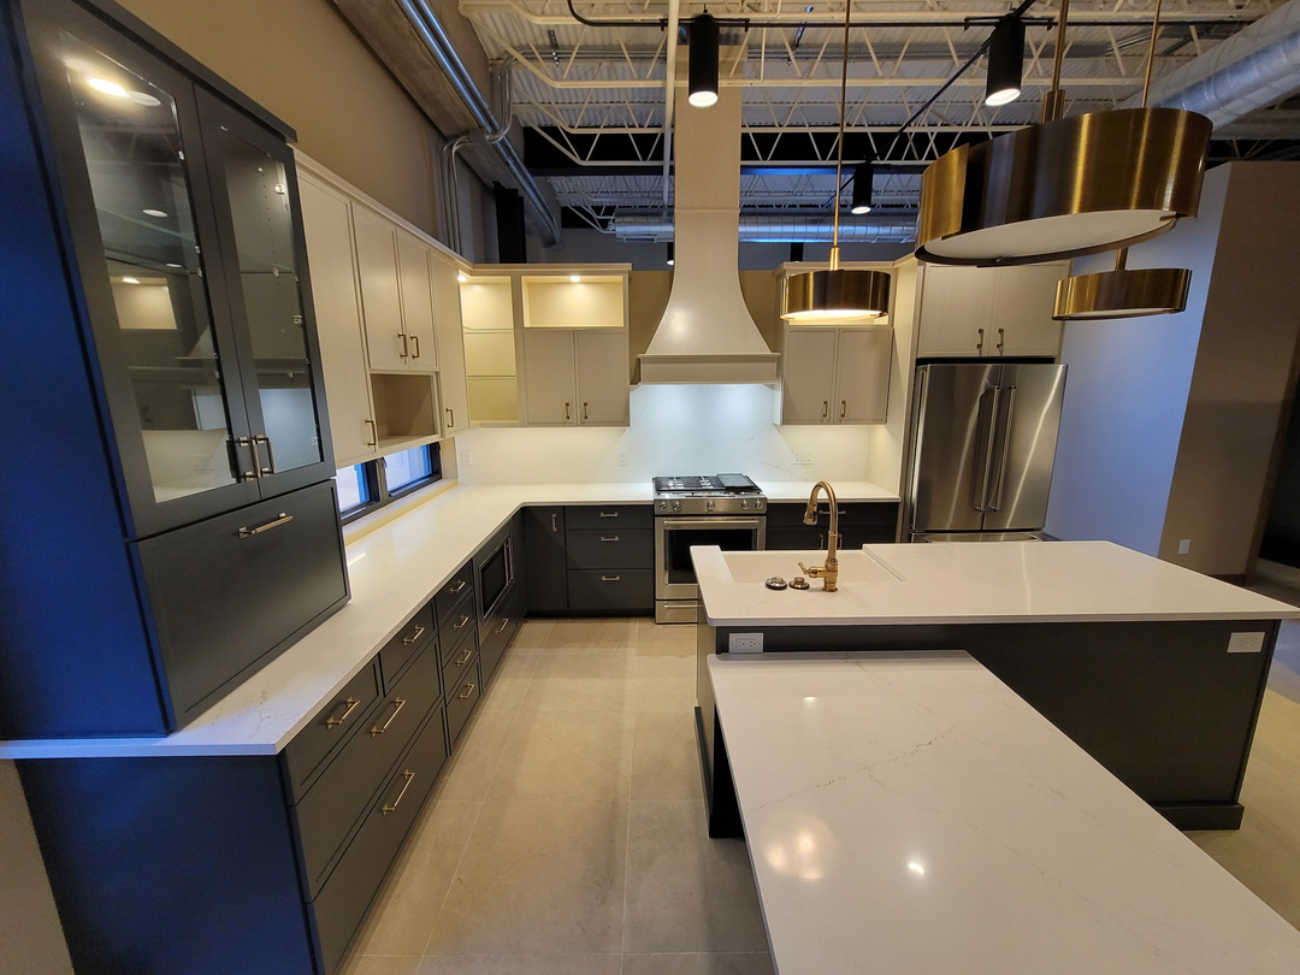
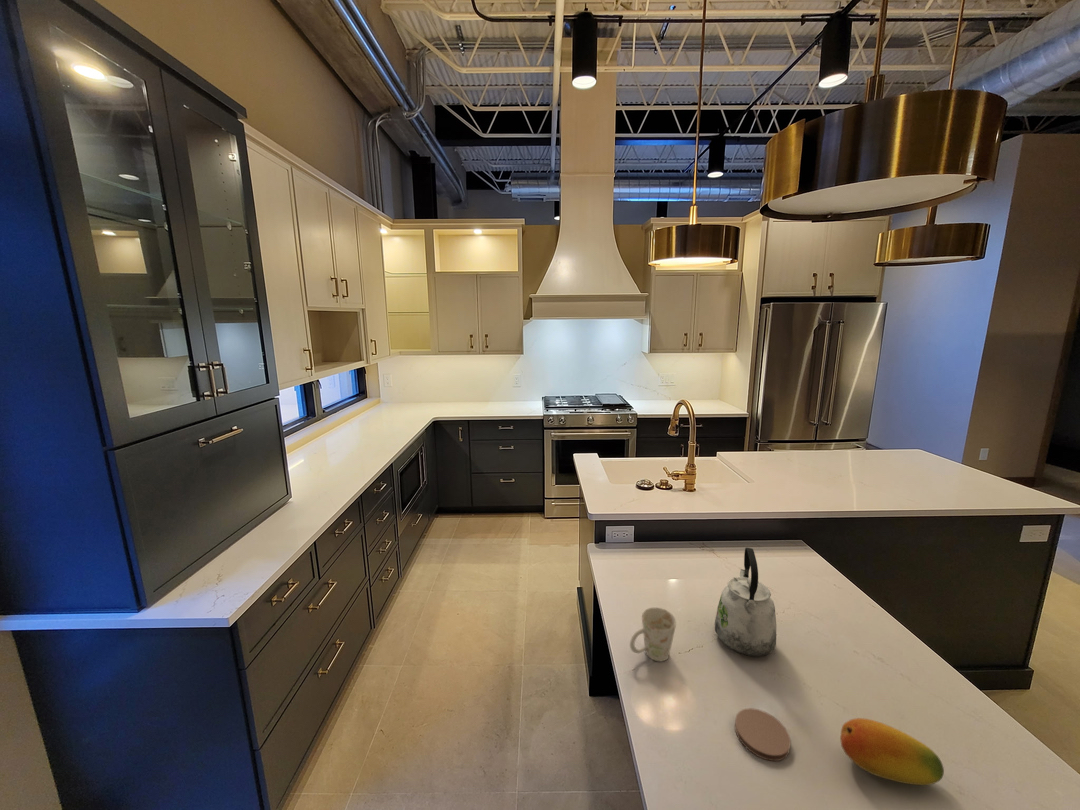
+ coaster [734,707,792,762]
+ fruit [840,717,945,786]
+ mug [629,607,677,662]
+ kettle [714,547,777,658]
